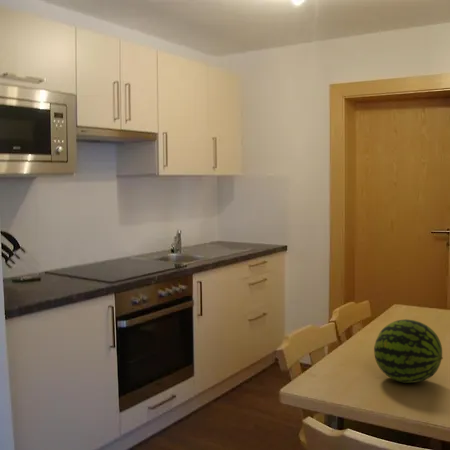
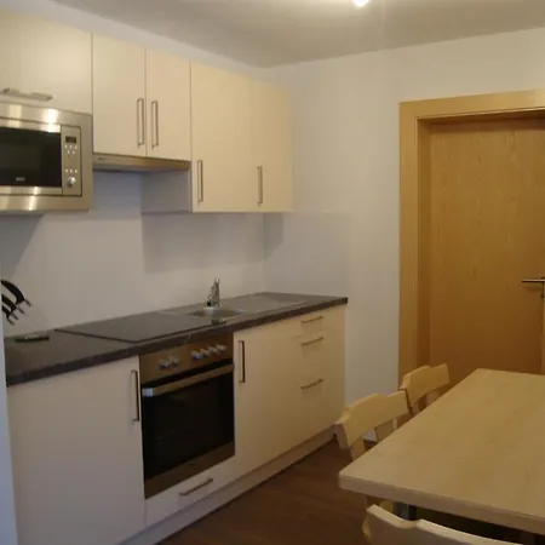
- fruit [373,318,444,384]
